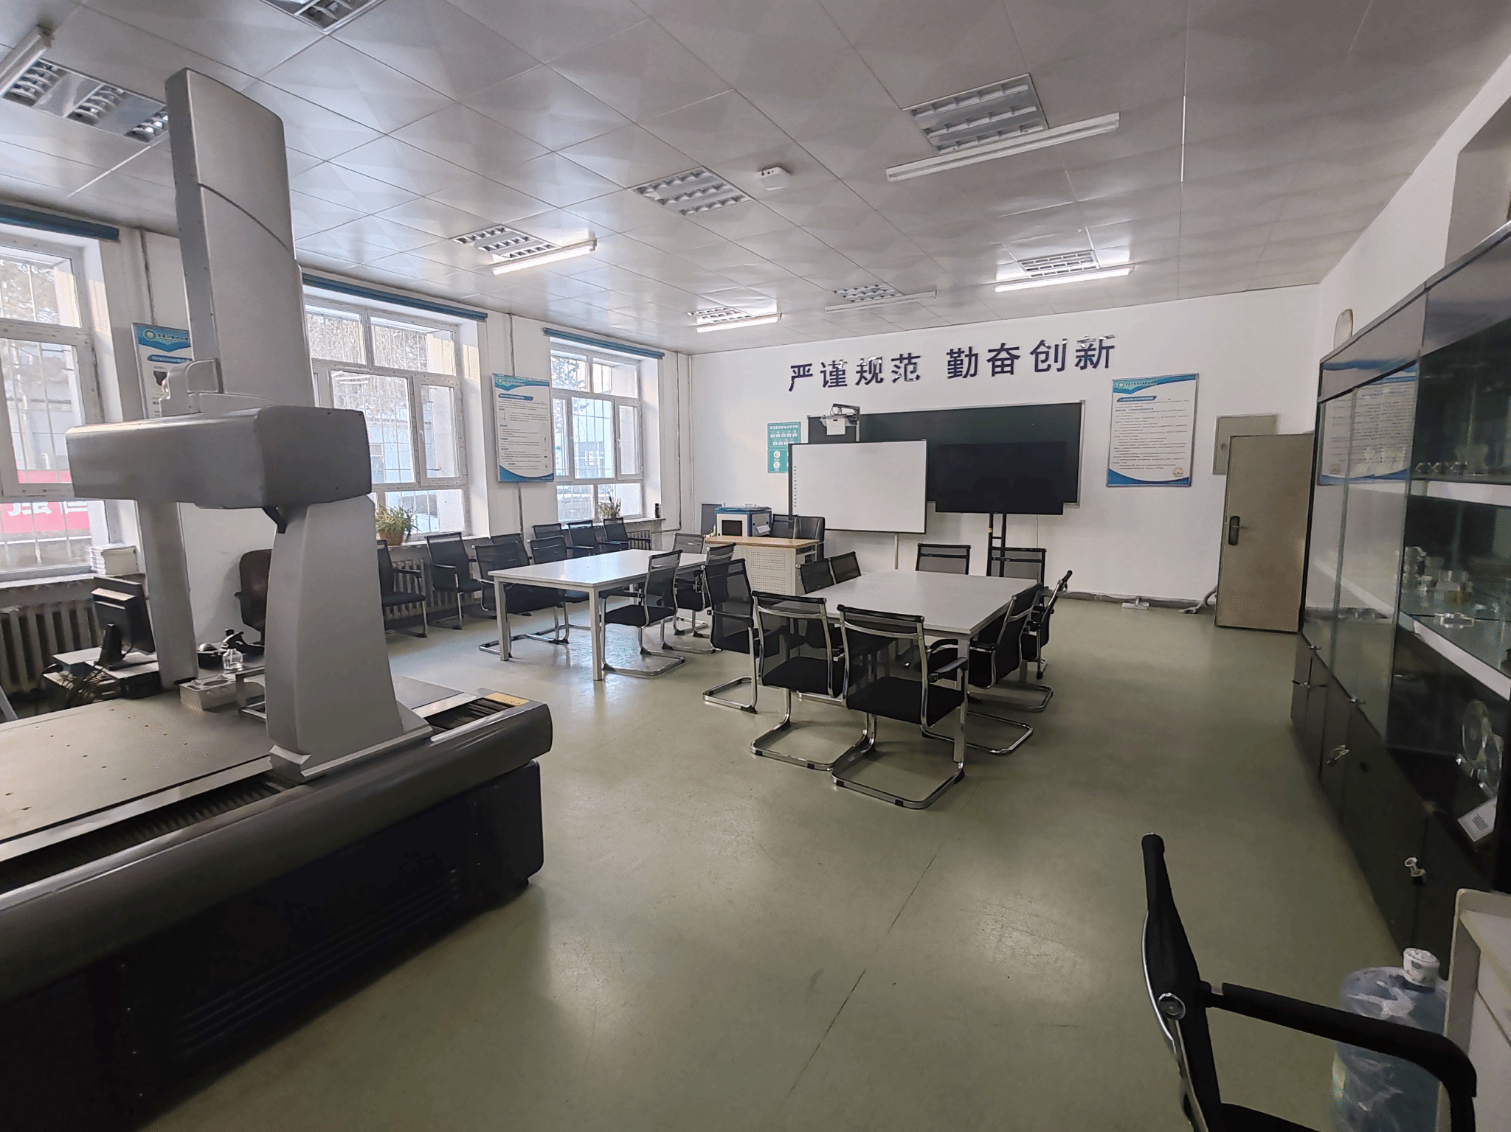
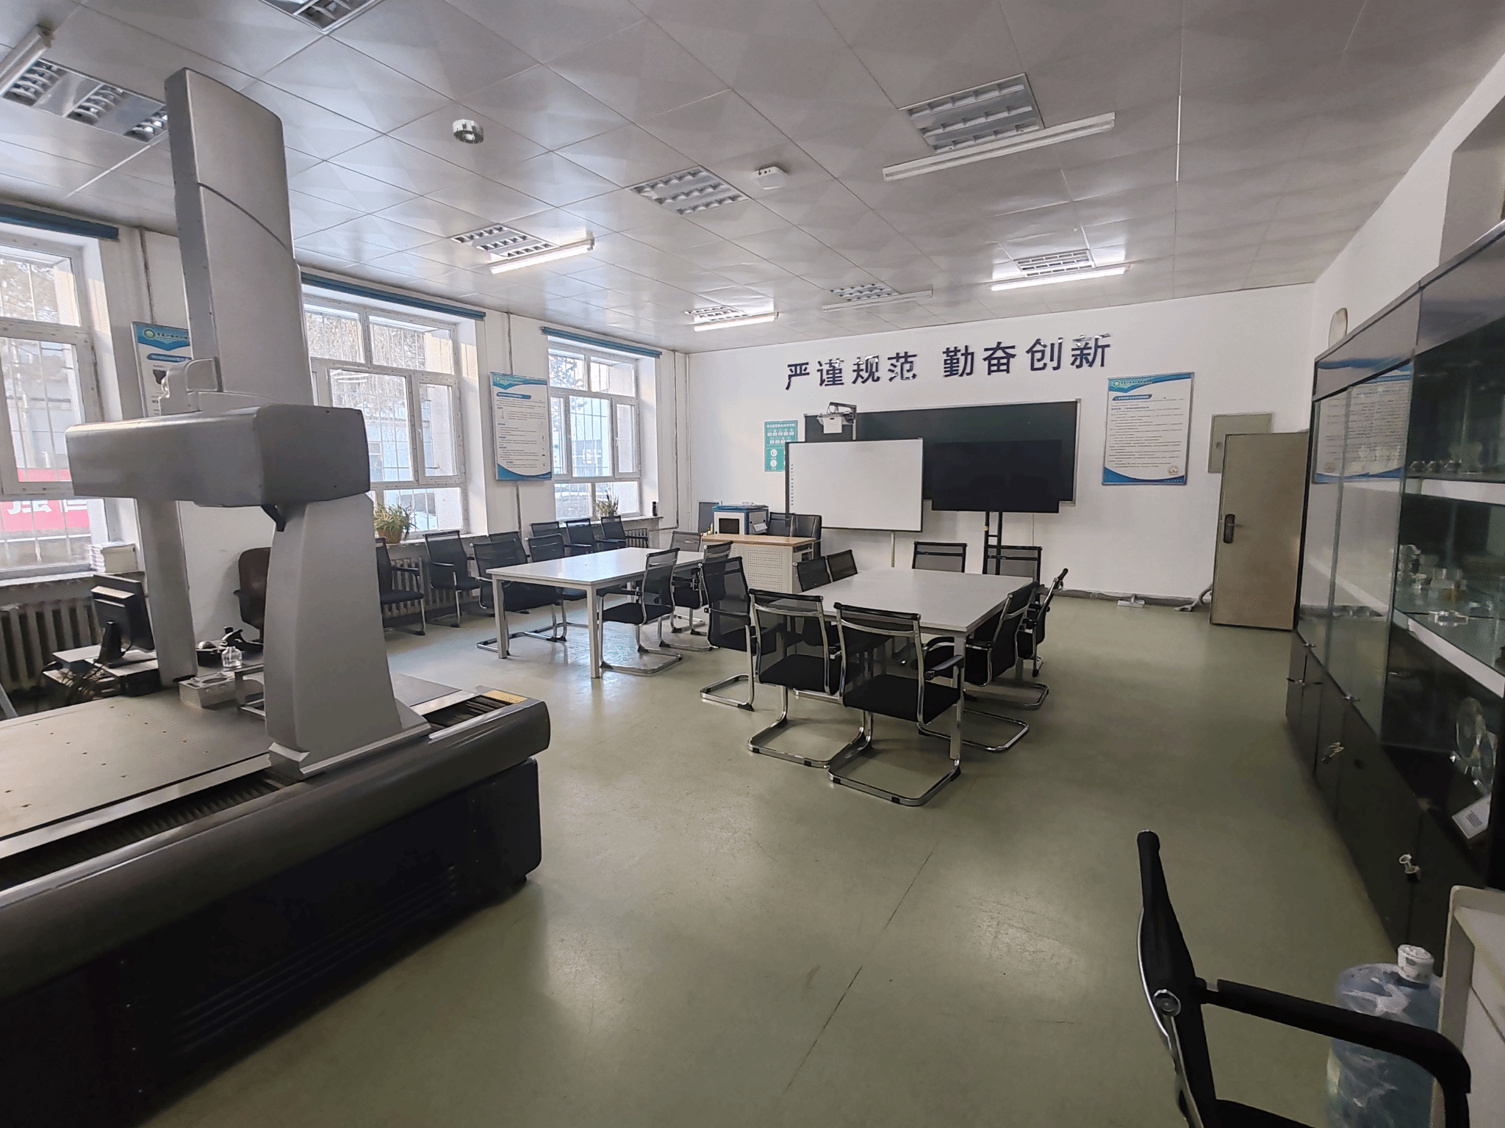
+ smoke detector [451,118,485,145]
